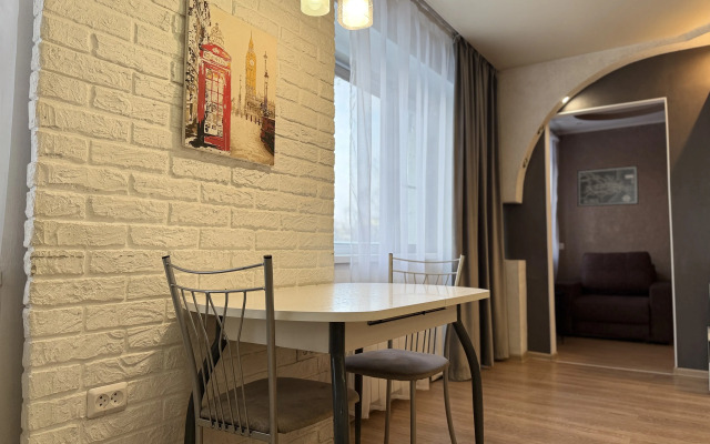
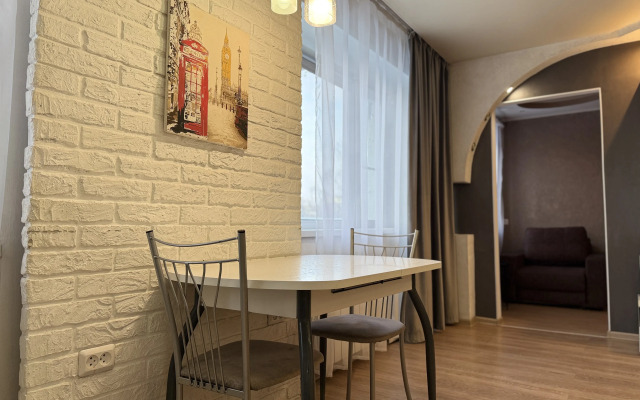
- wall art [576,164,640,208]
